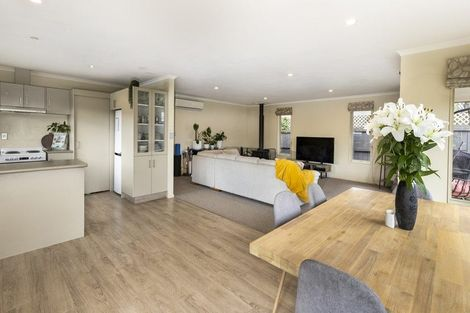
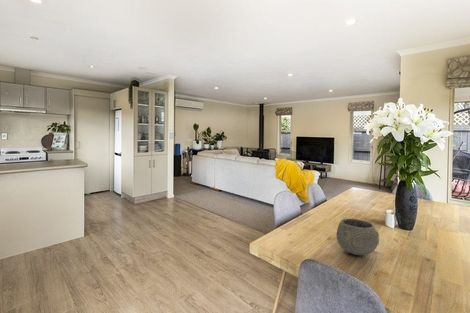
+ bowl [336,218,380,256]
